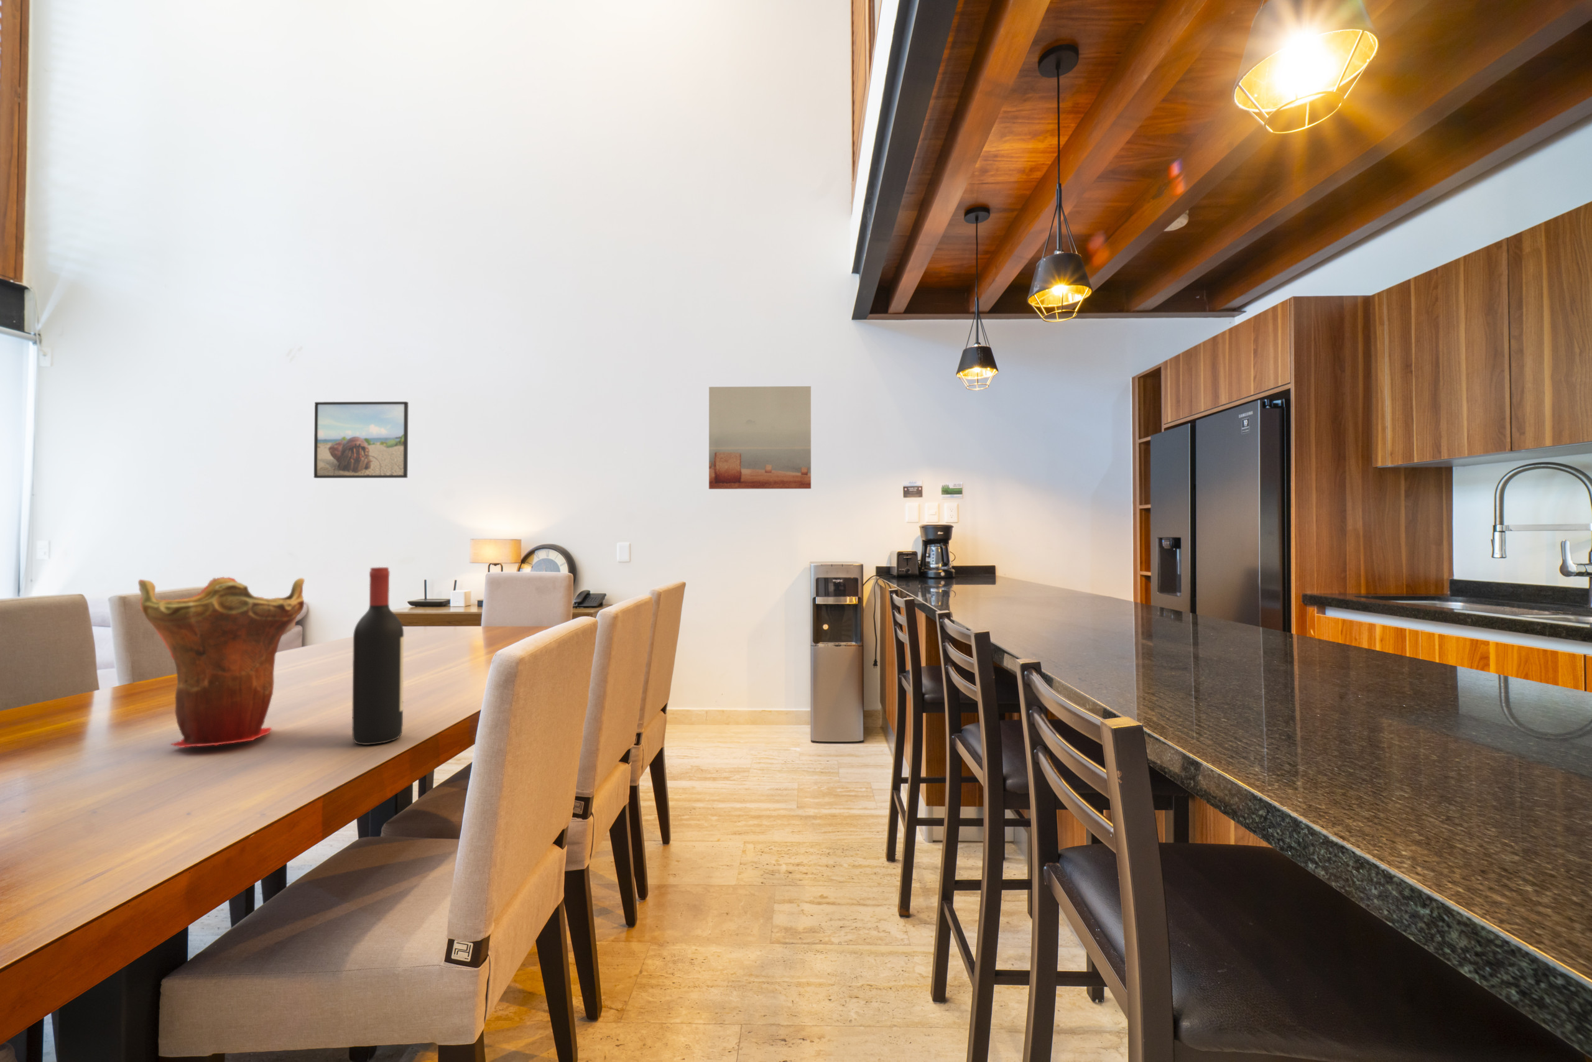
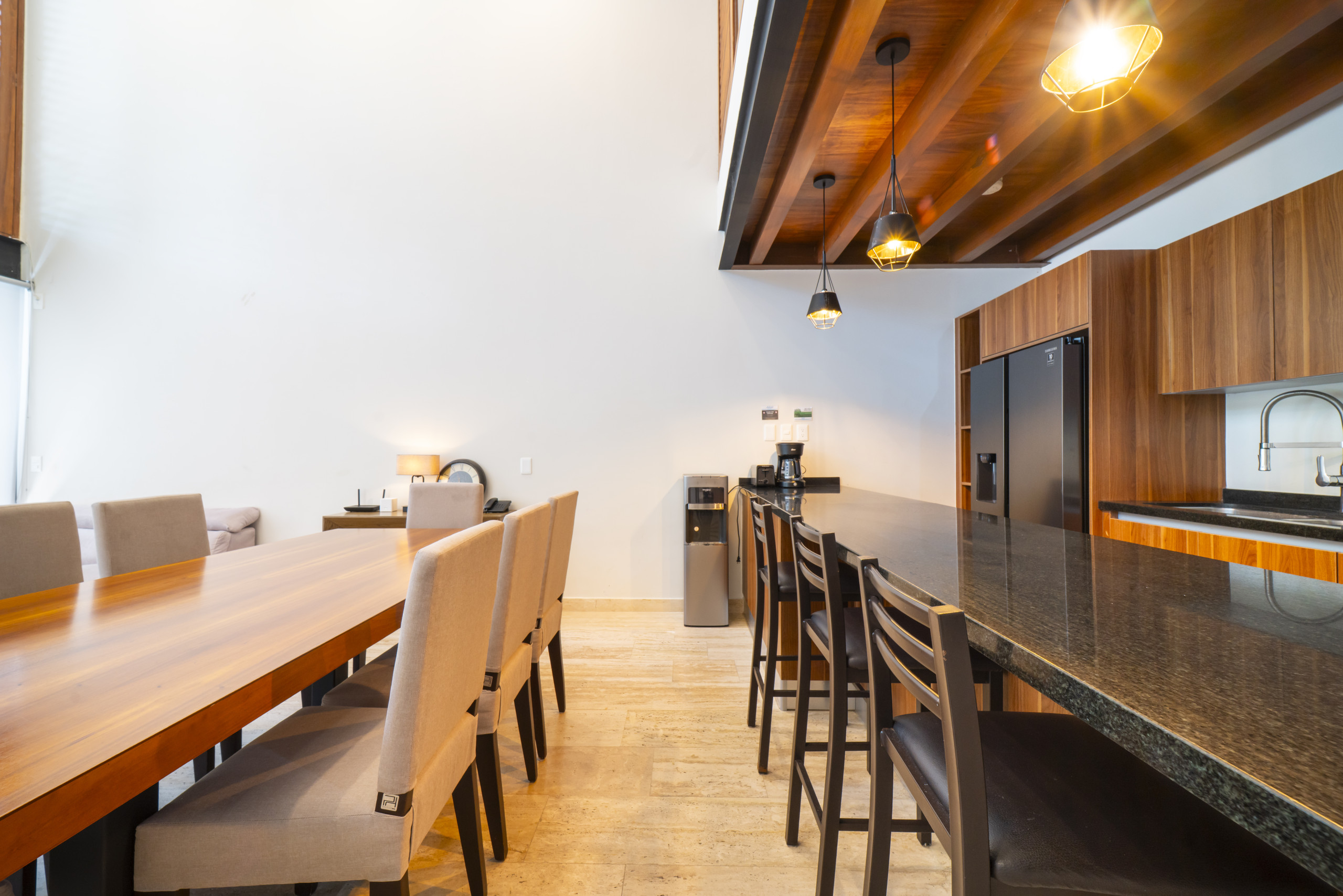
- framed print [313,401,409,479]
- wine bottle [351,567,404,746]
- vase [138,576,306,748]
- wall art [709,385,812,490]
